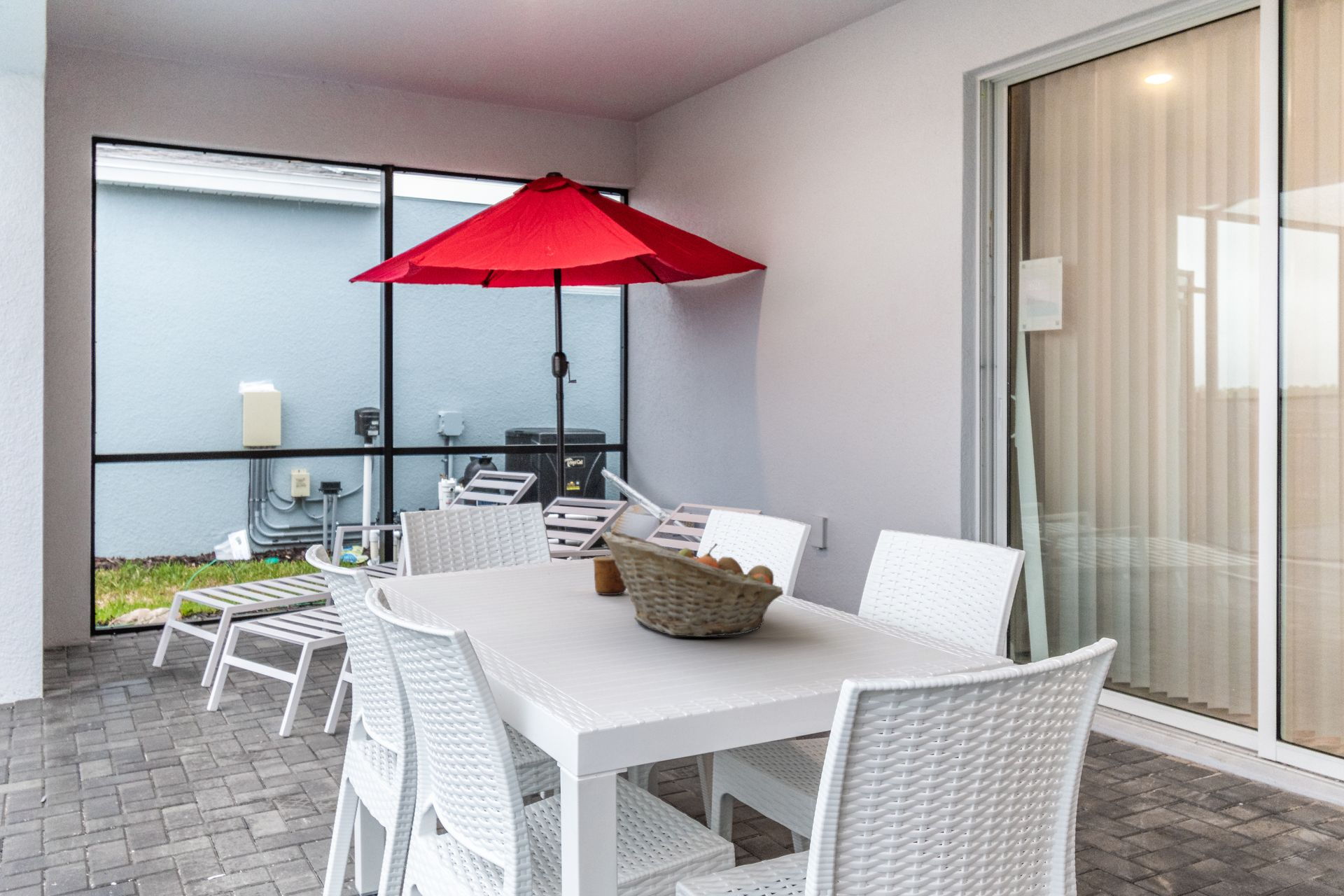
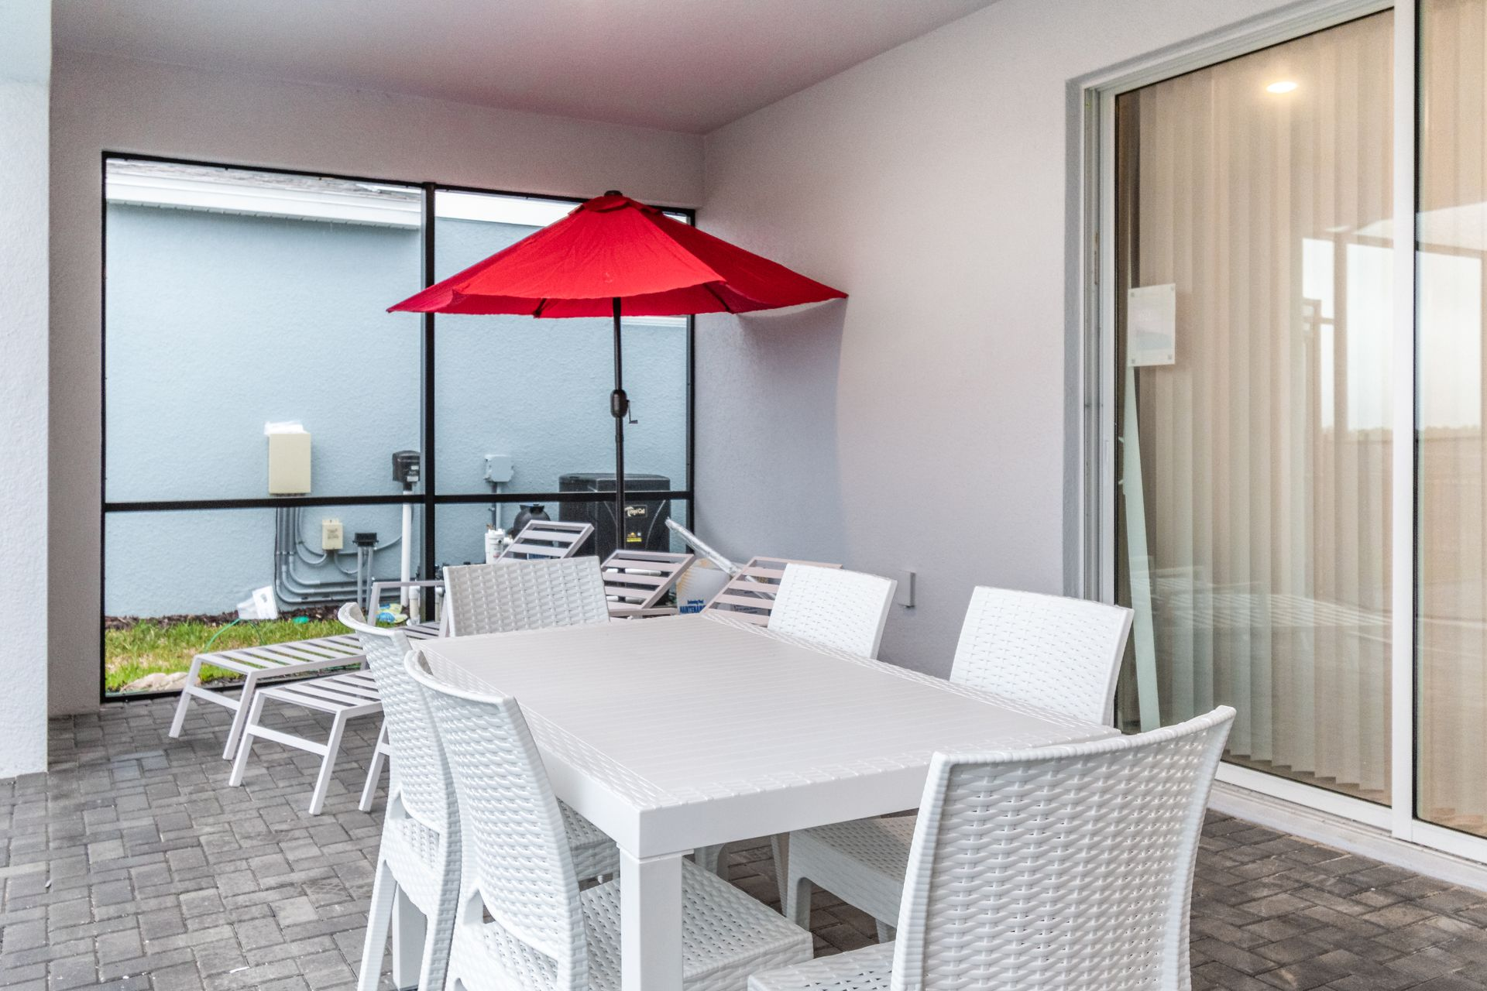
- fruit basket [601,531,784,638]
- cup [592,555,626,596]
